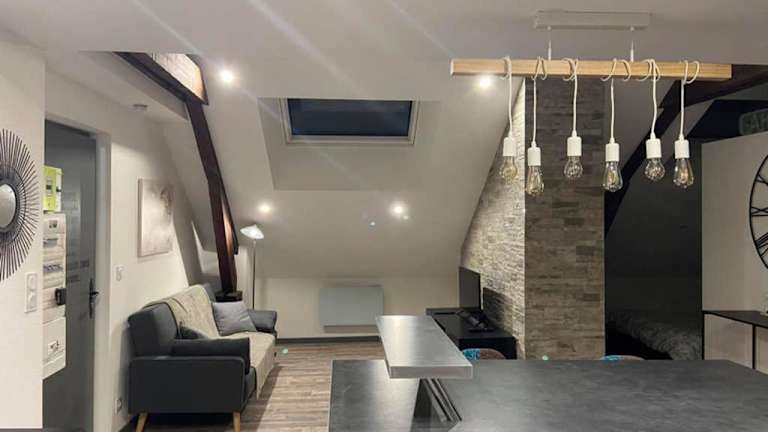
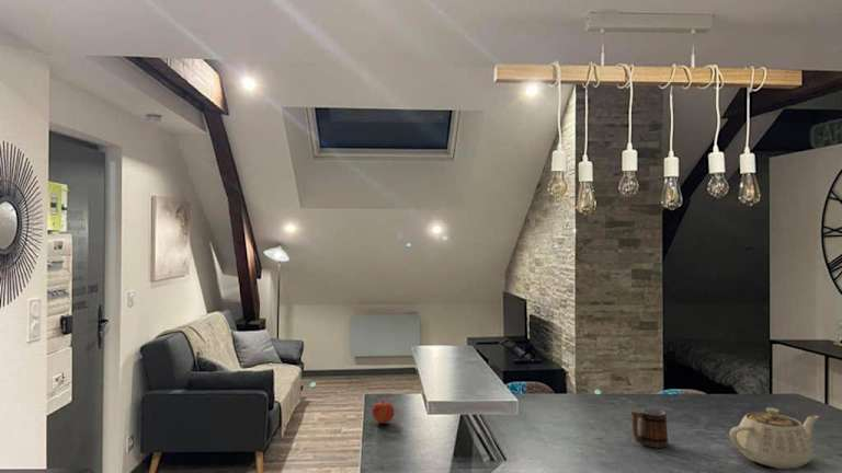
+ apple [372,399,395,425]
+ mug [630,407,669,449]
+ teapot [728,407,820,470]
